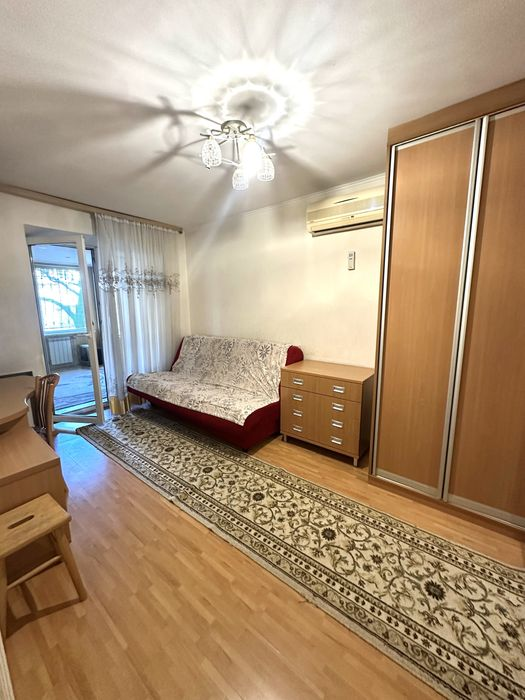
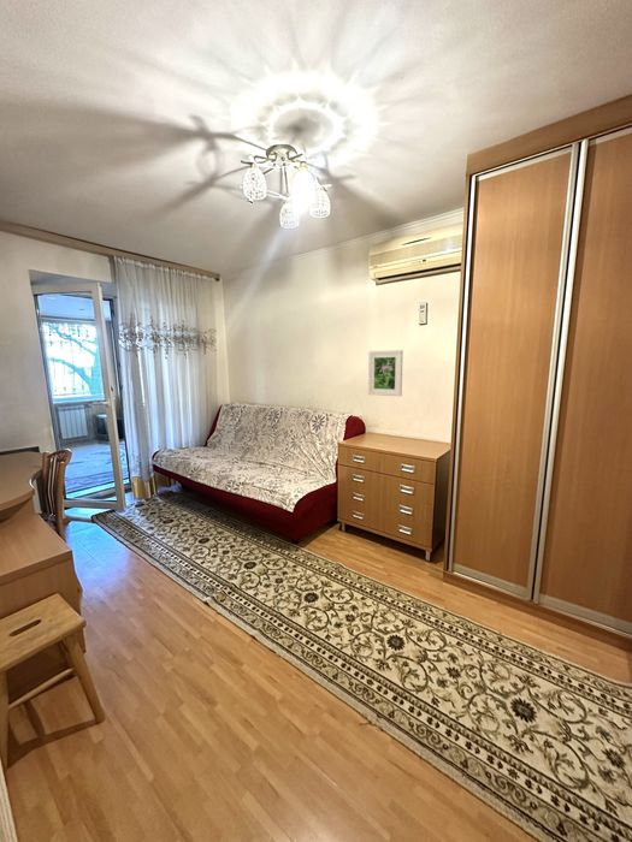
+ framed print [367,349,404,397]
